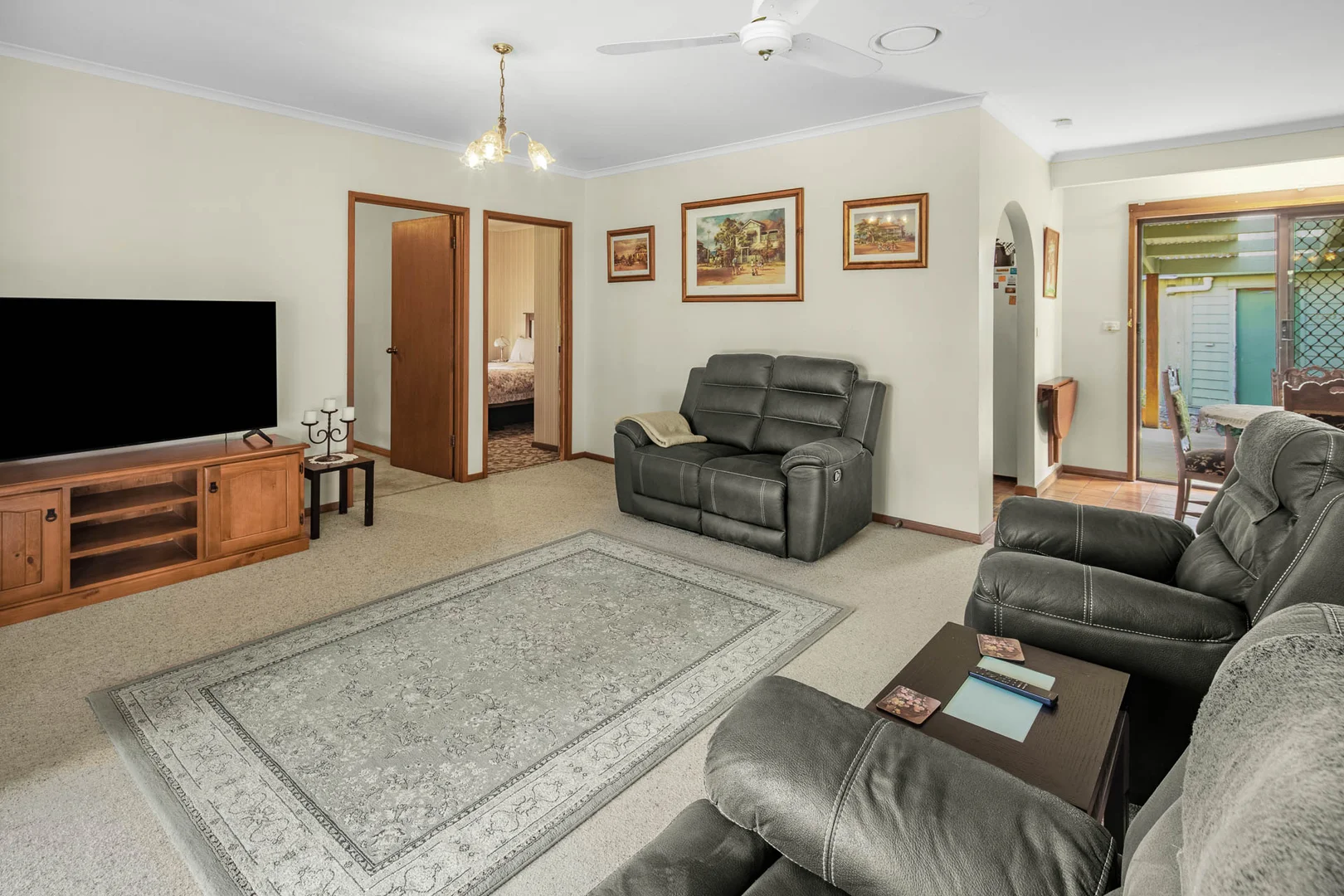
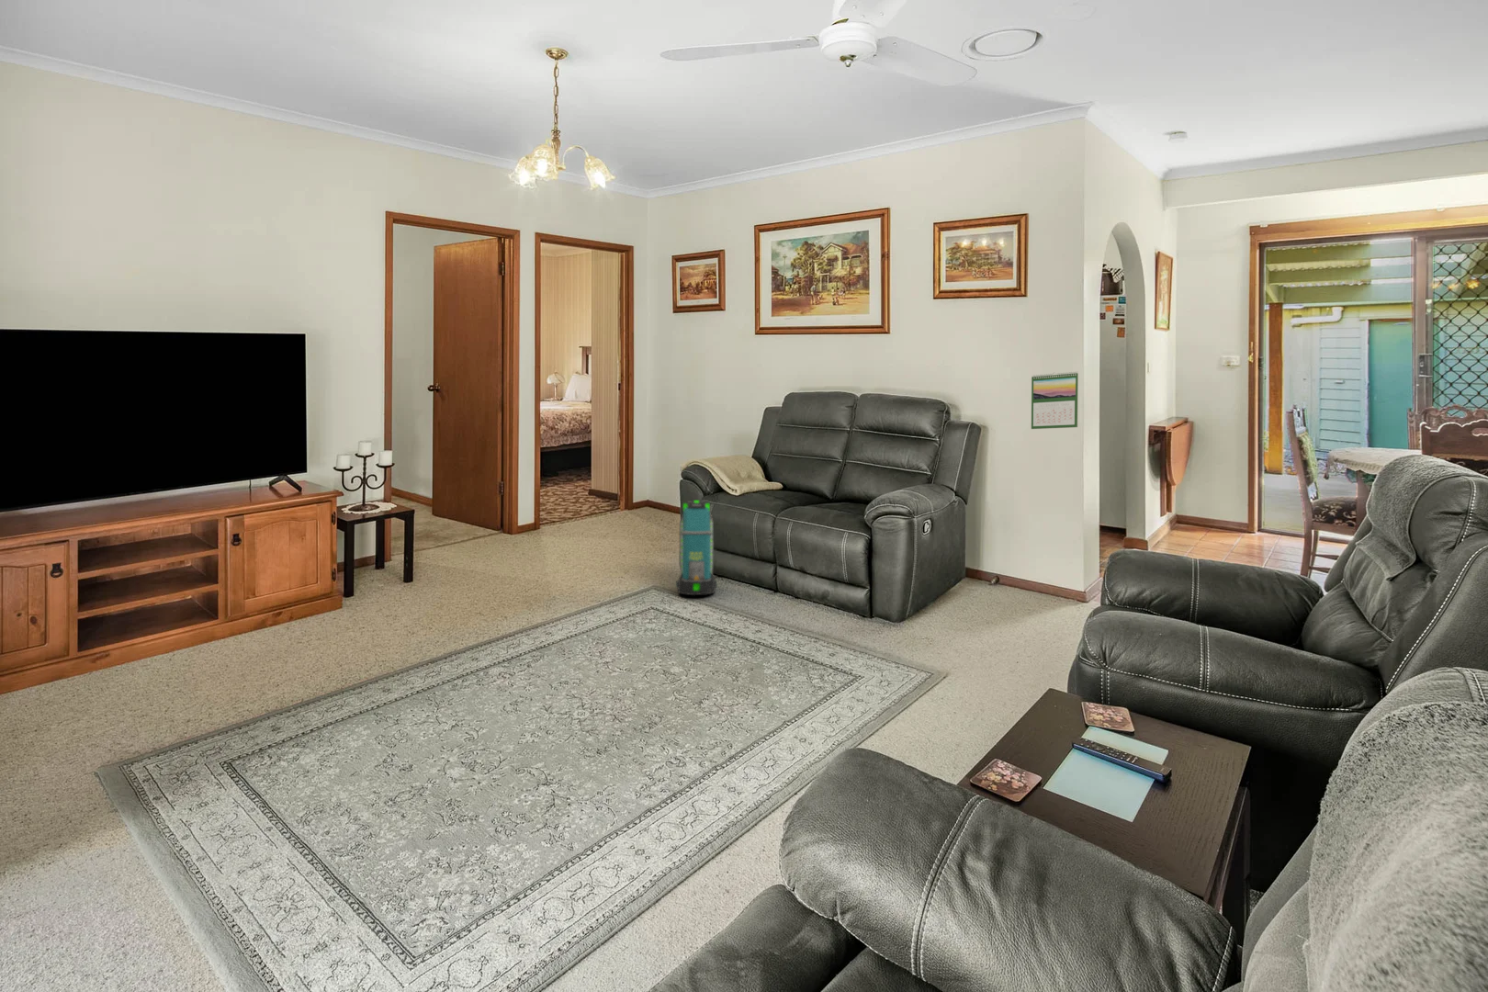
+ backpack [675,498,719,596]
+ calendar [1031,371,1079,430]
